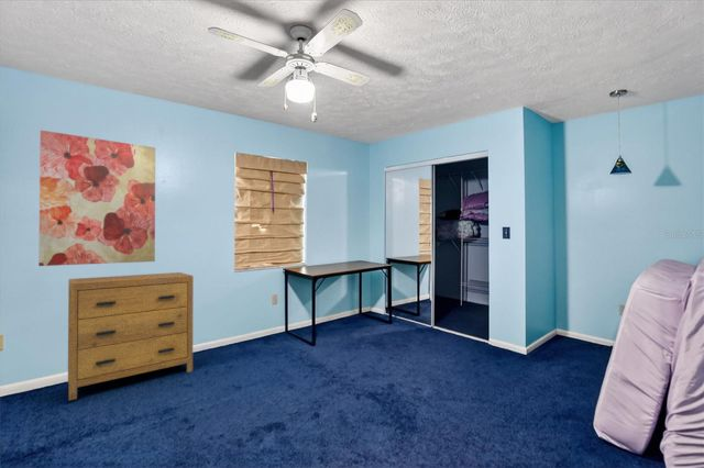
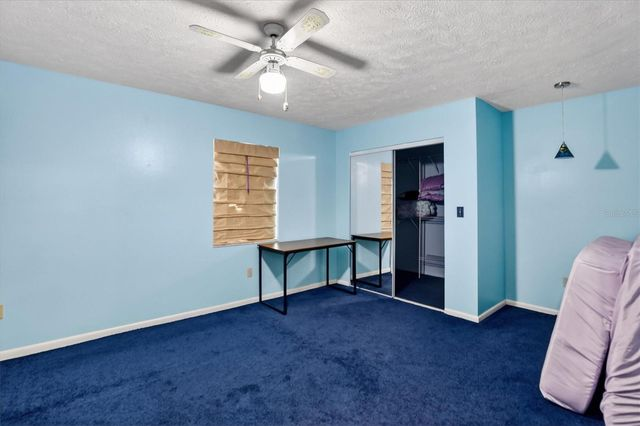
- wall art [37,130,156,267]
- dresser [67,271,195,401]
